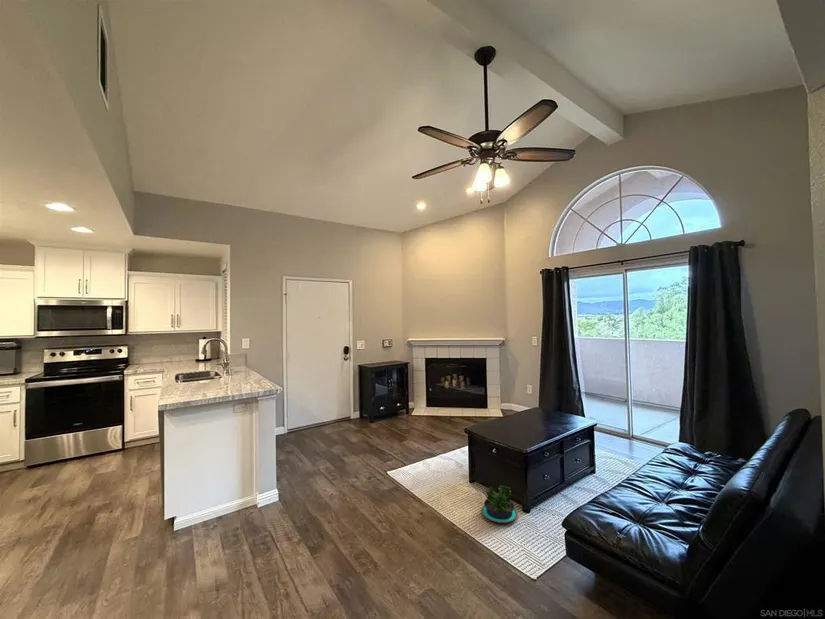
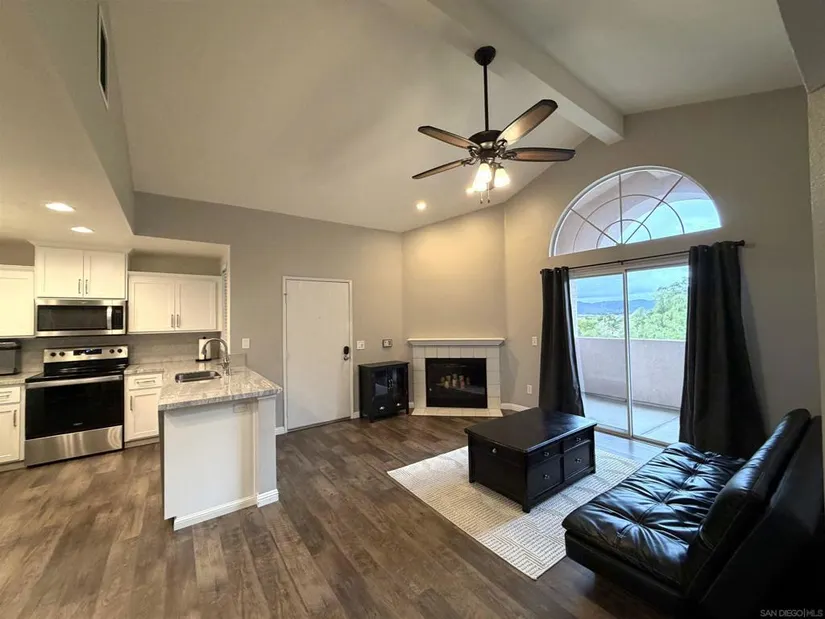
- potted plant [480,484,519,524]
